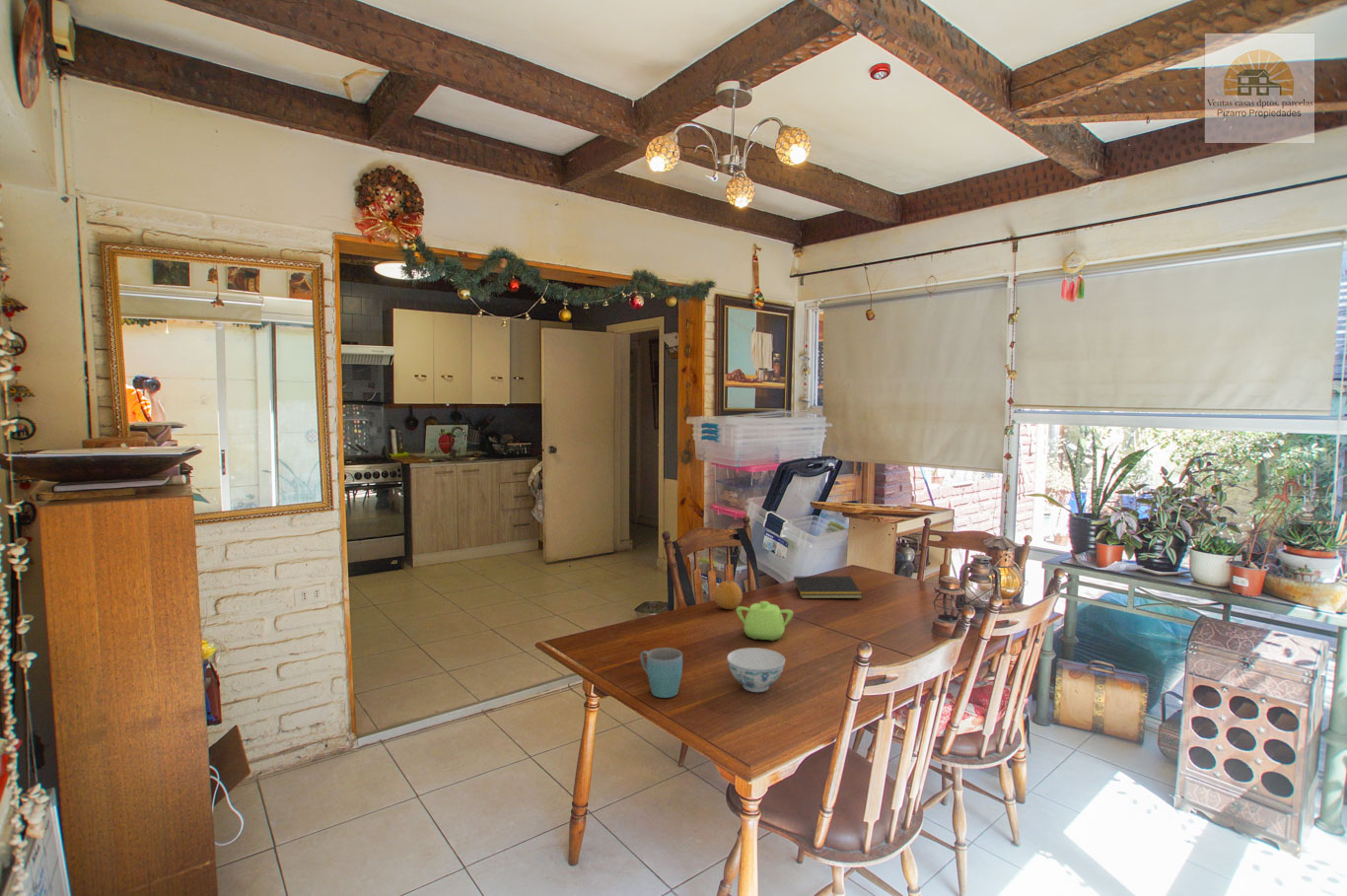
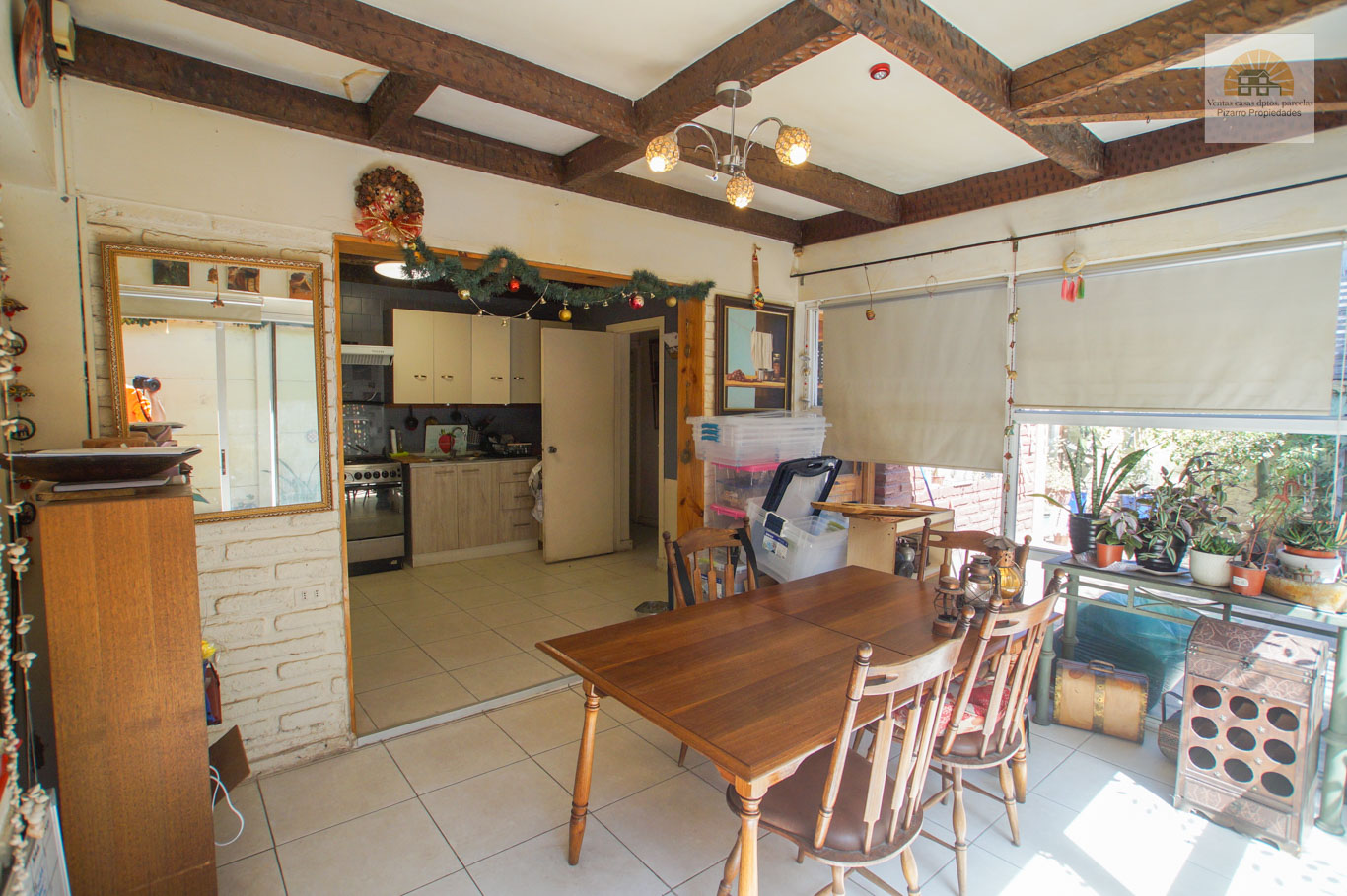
- notepad [791,576,863,599]
- chinaware [727,647,786,693]
- mug [639,647,683,699]
- teapot [736,600,794,642]
- fruit [713,580,744,610]
